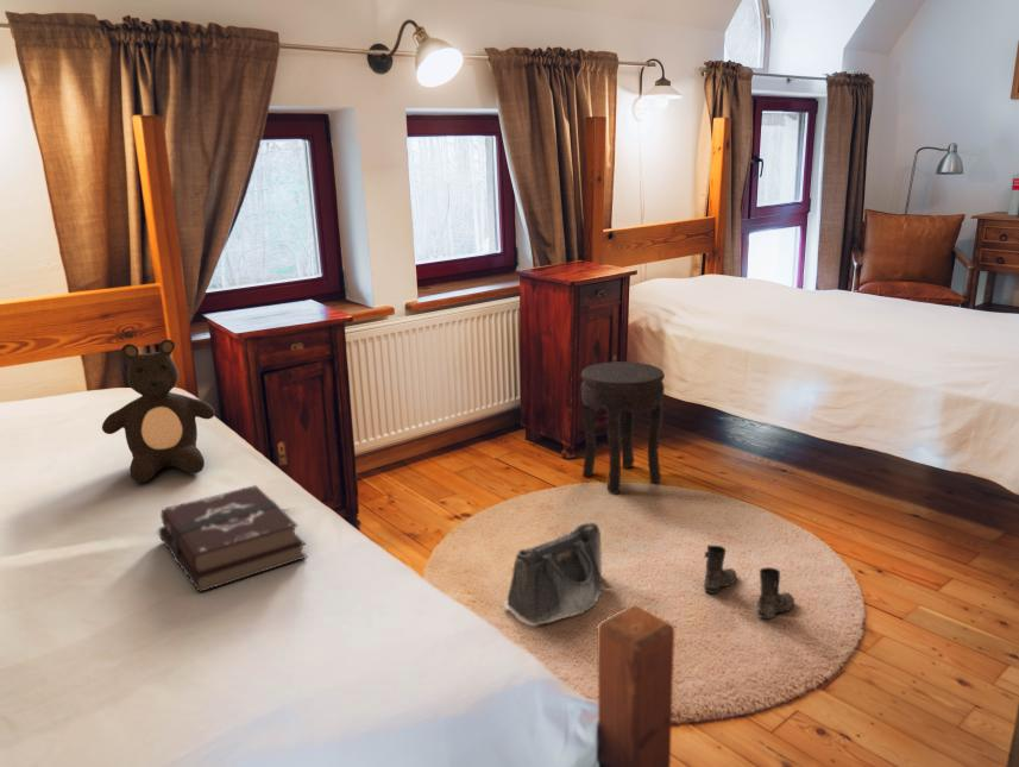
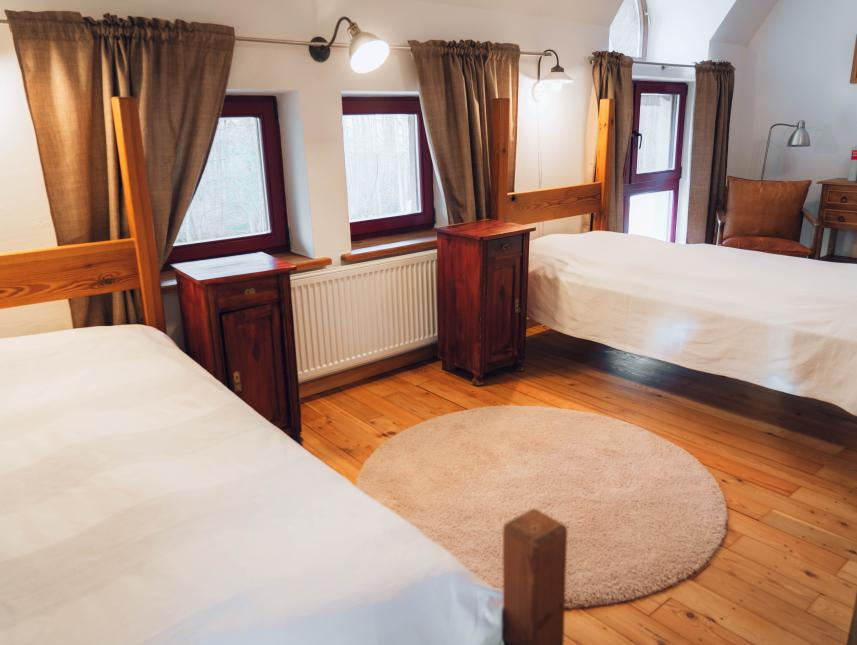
- side table [580,360,666,495]
- boots [703,545,795,620]
- hardback book [157,484,308,593]
- saddlebag [503,522,604,627]
- teddy bear [101,339,216,484]
